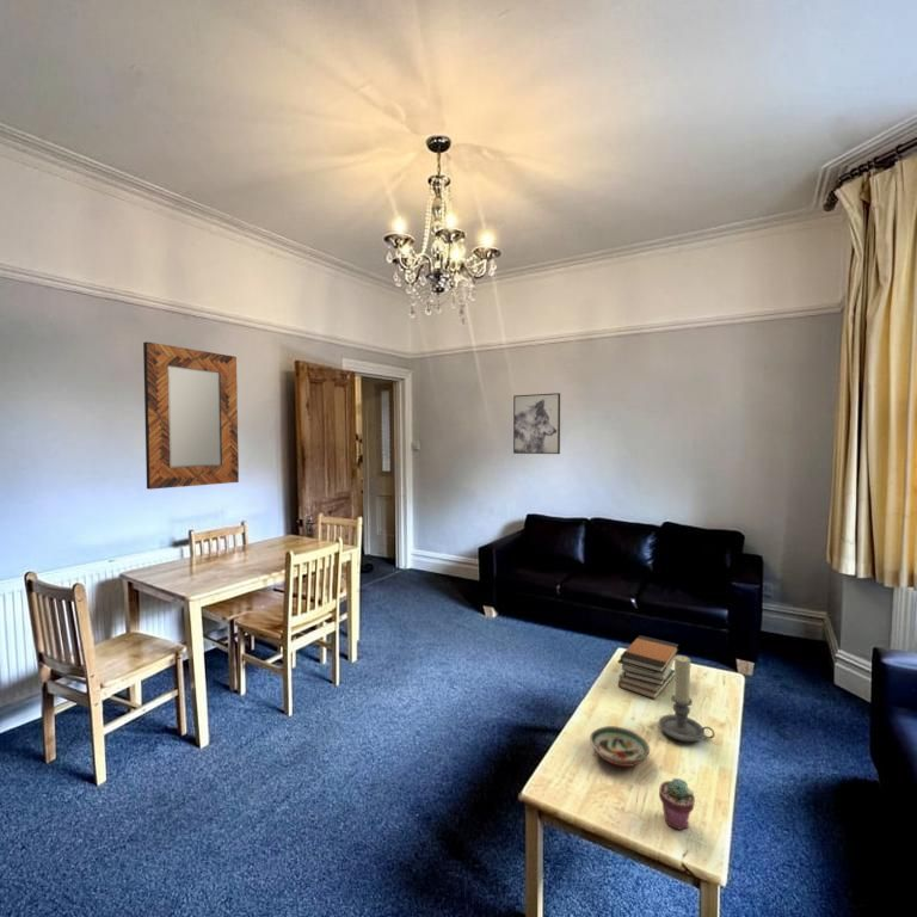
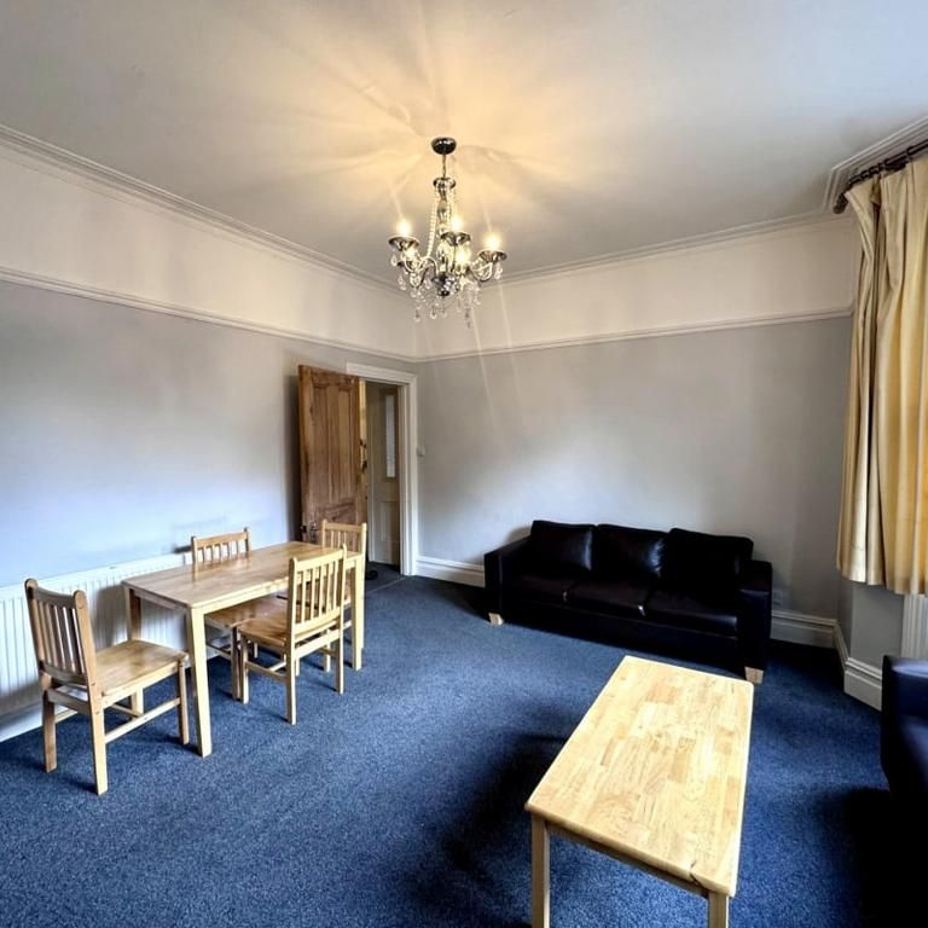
- potted succulent [658,777,696,831]
- candle holder [658,654,715,743]
- home mirror [142,340,240,491]
- decorative bowl [589,725,651,768]
- wall art [512,392,561,455]
- book stack [617,634,679,700]
